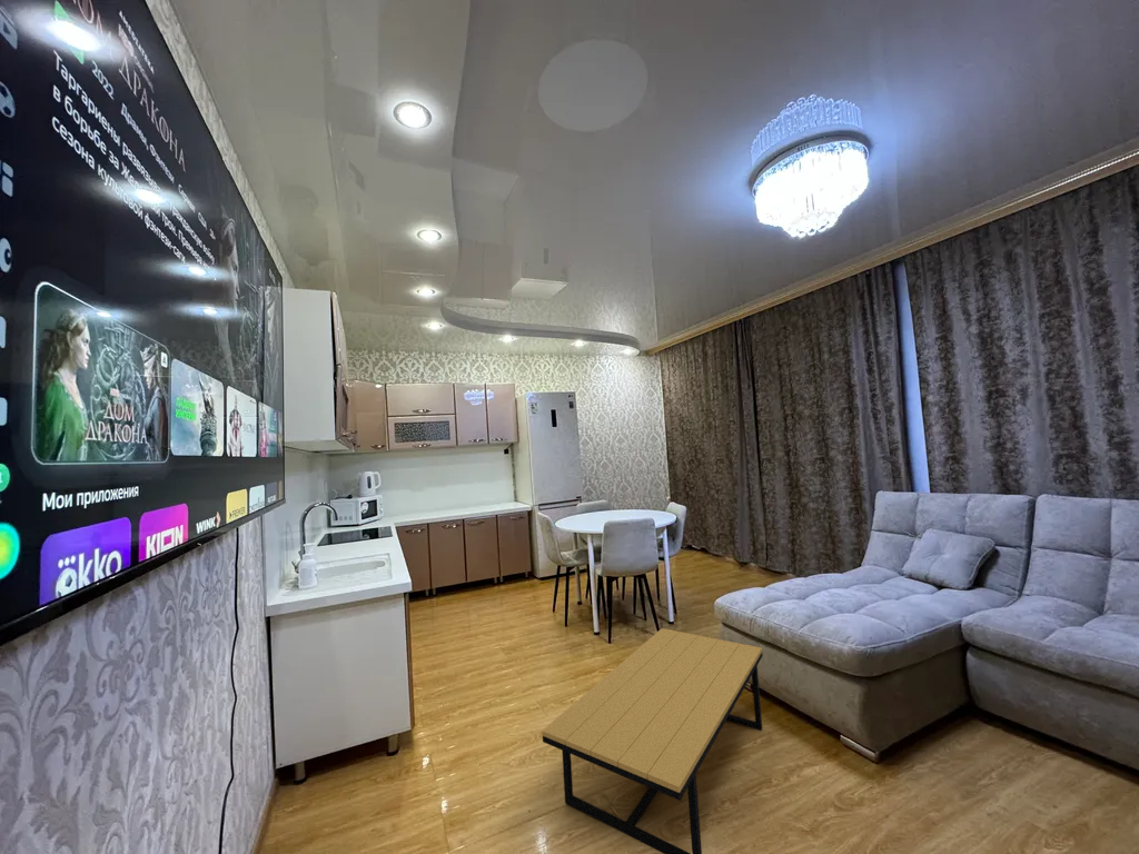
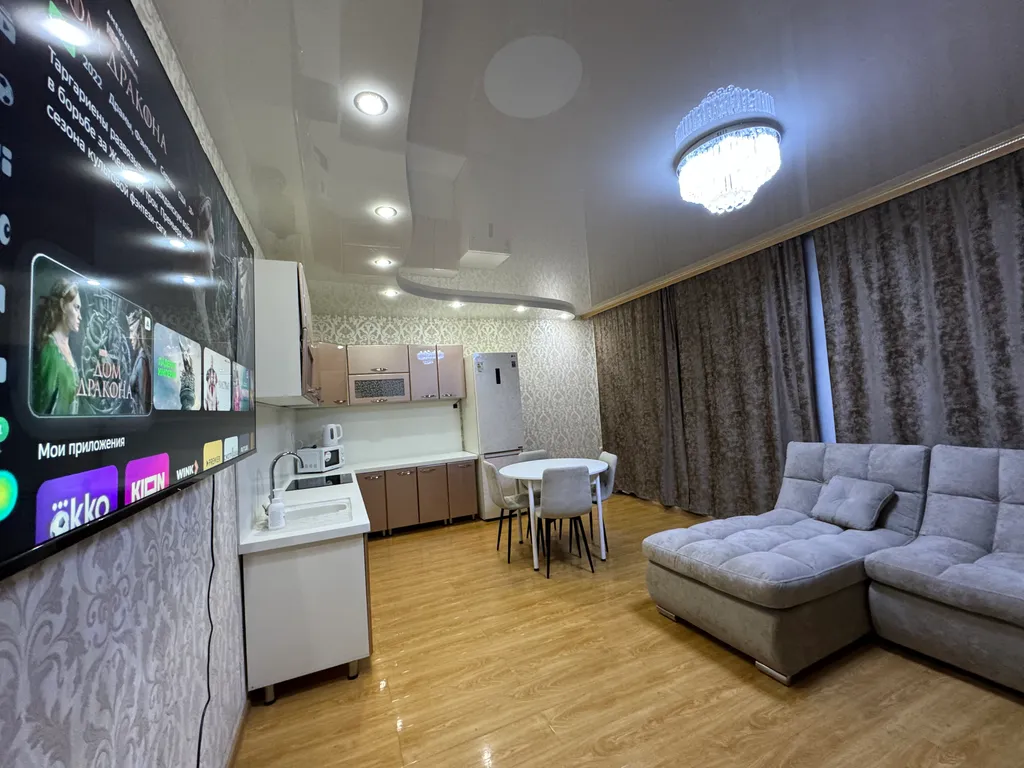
- coffee table [541,627,764,854]
